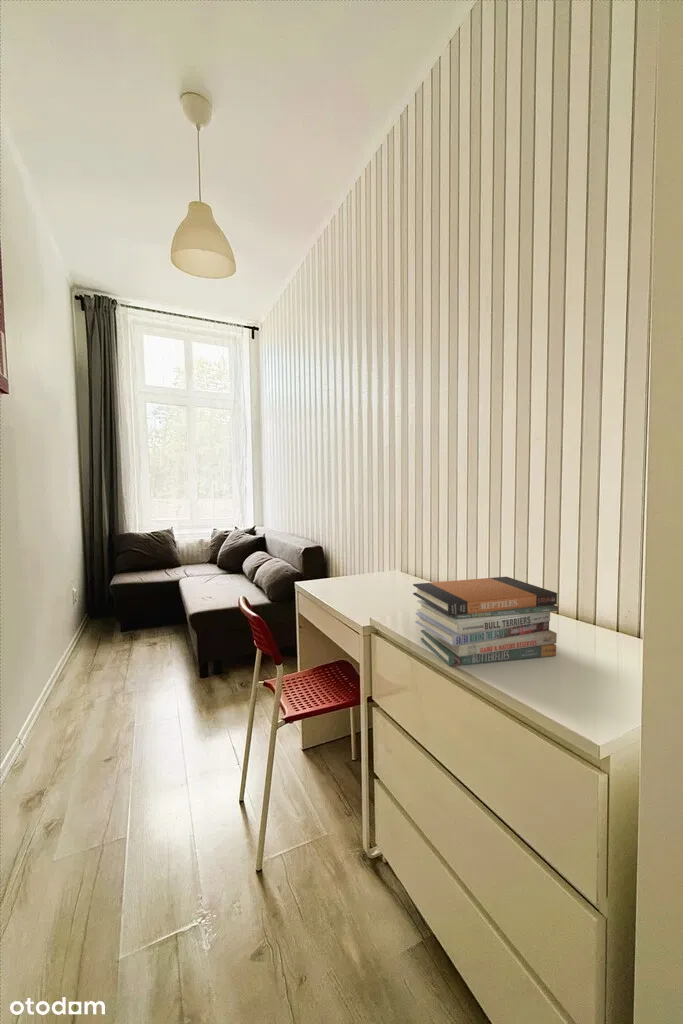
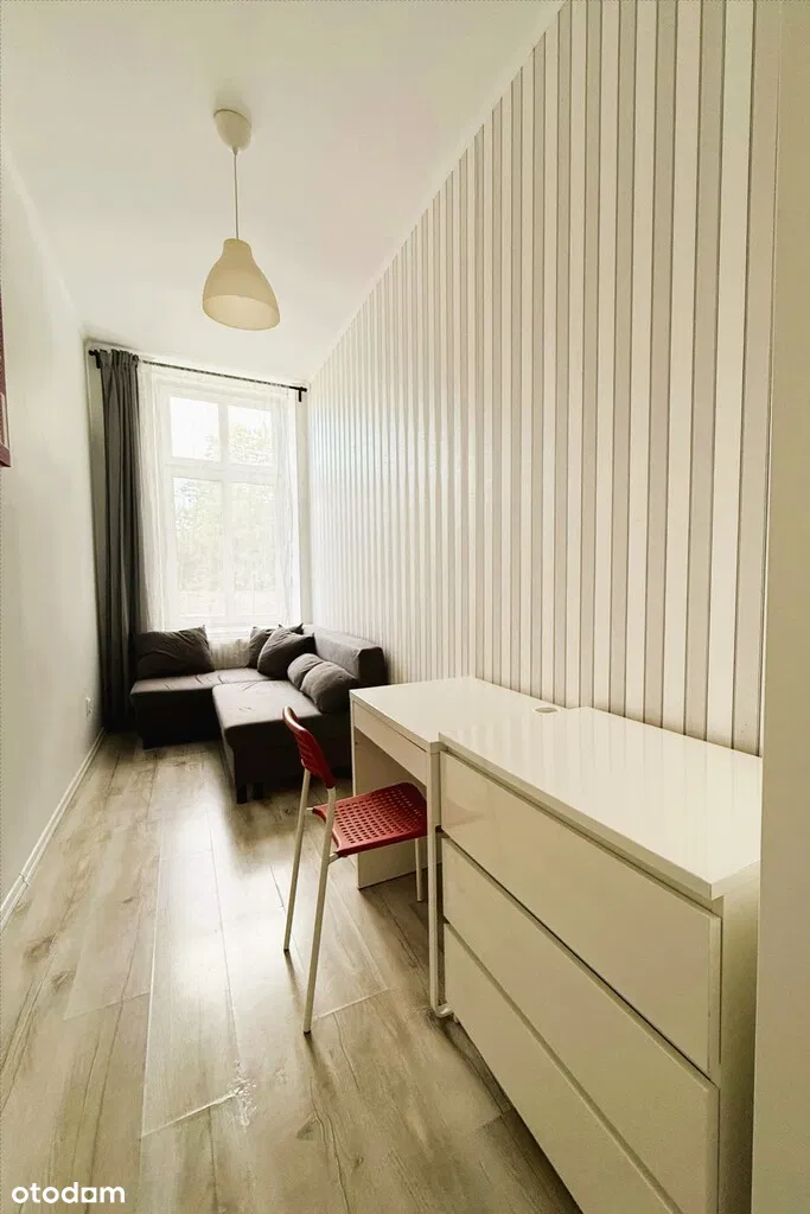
- book stack [412,576,559,668]
